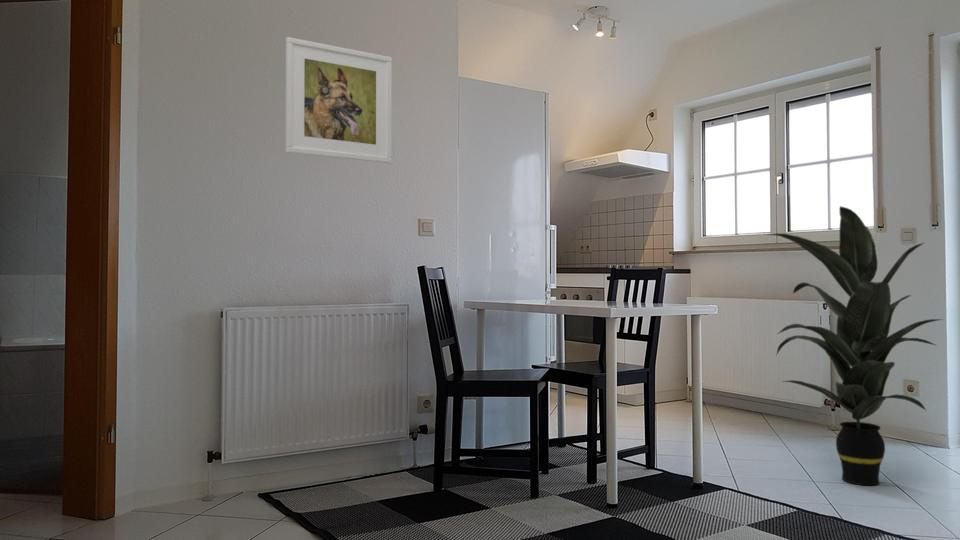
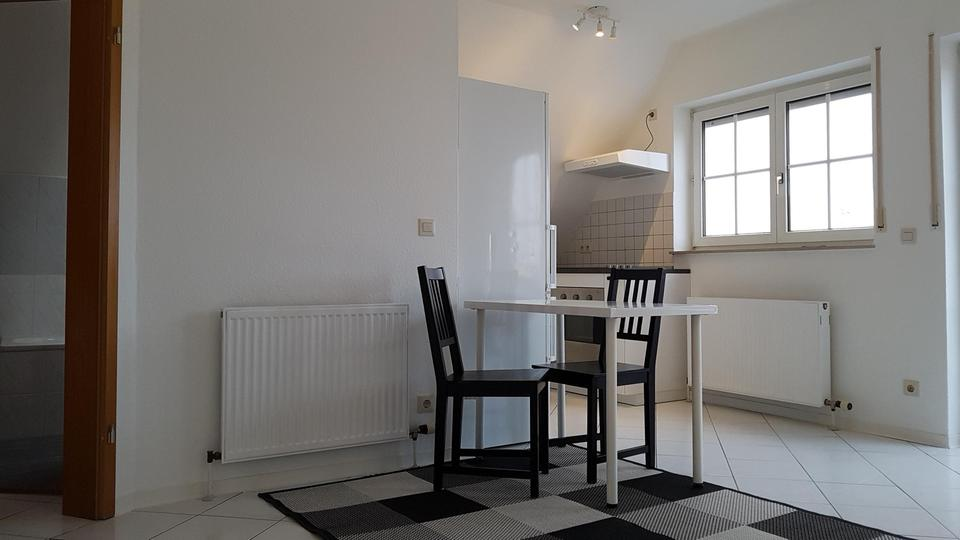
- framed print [284,36,393,164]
- indoor plant [768,205,945,486]
